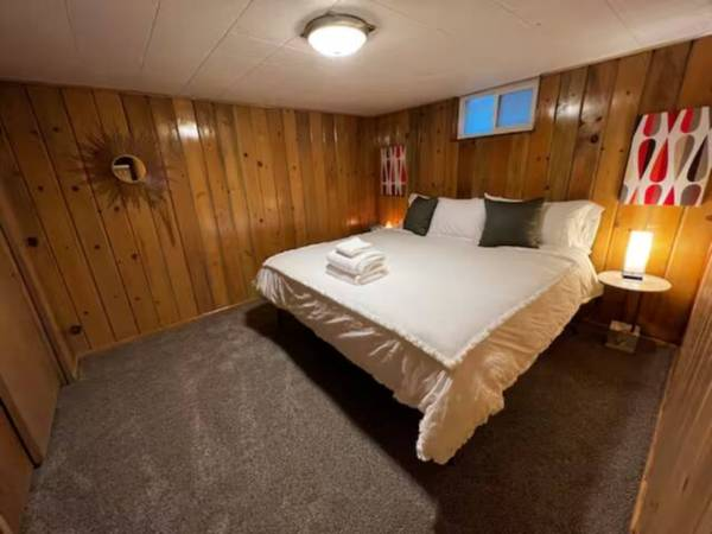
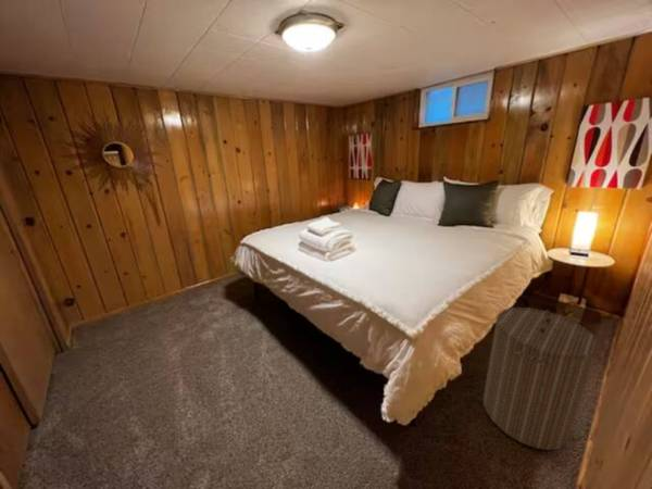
+ laundry hamper [482,306,600,451]
